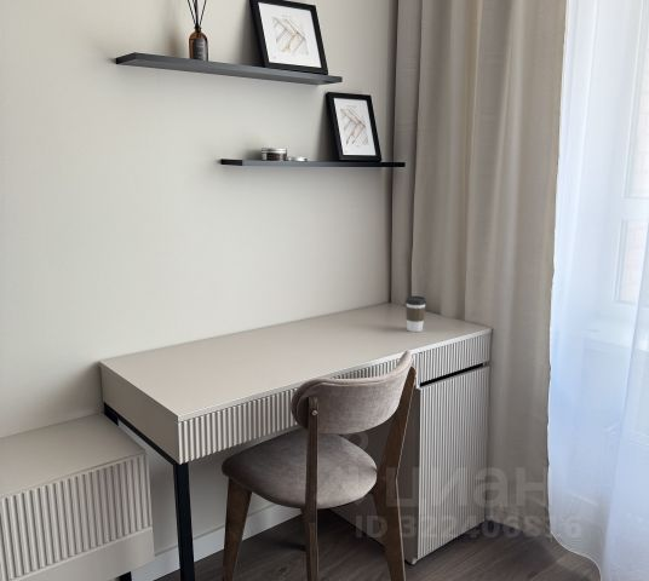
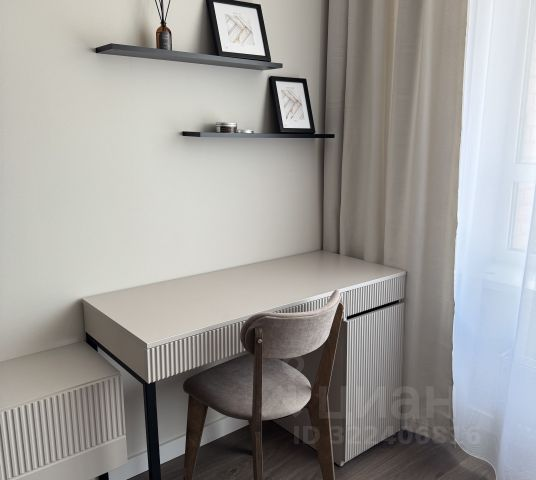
- coffee cup [404,295,427,333]
